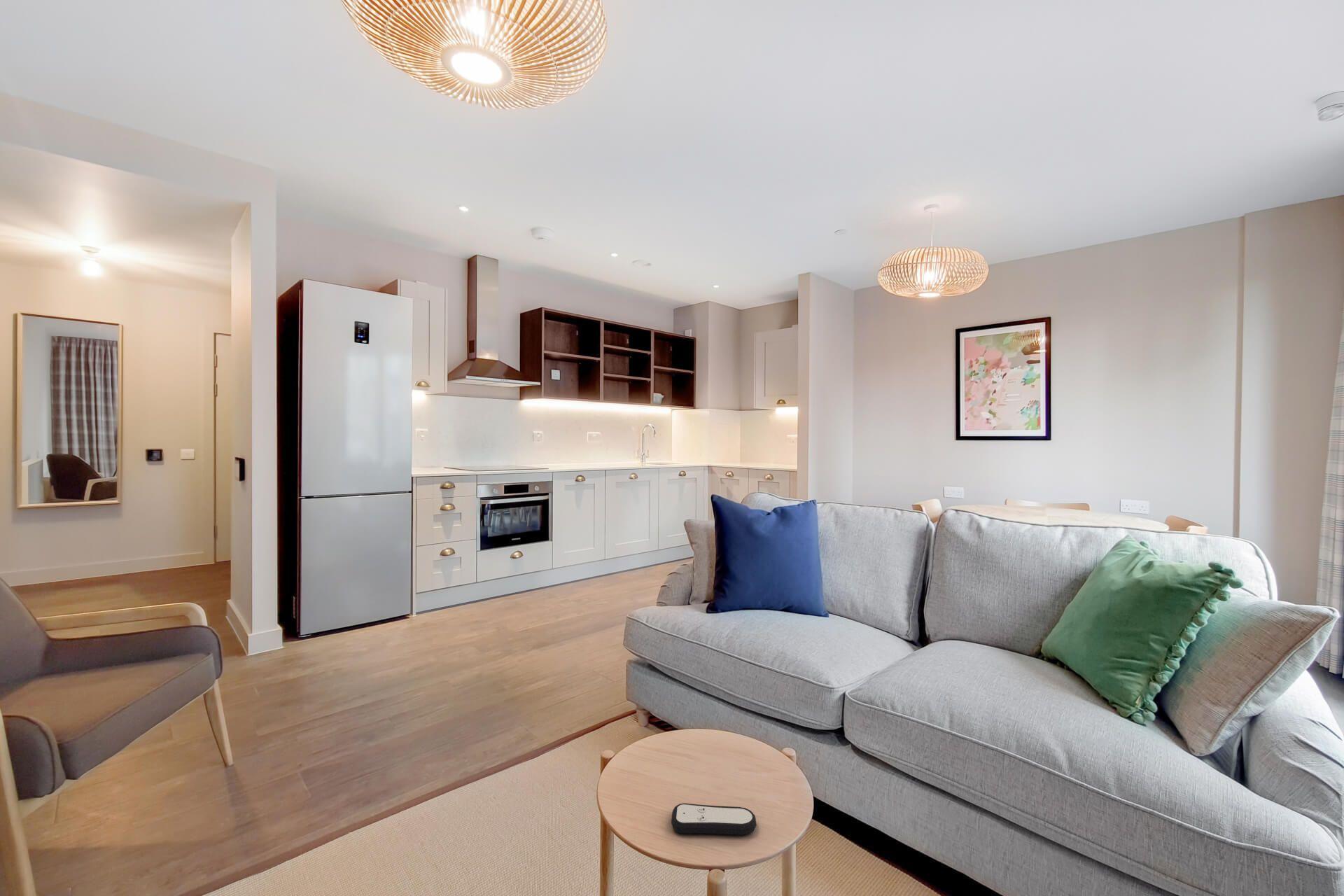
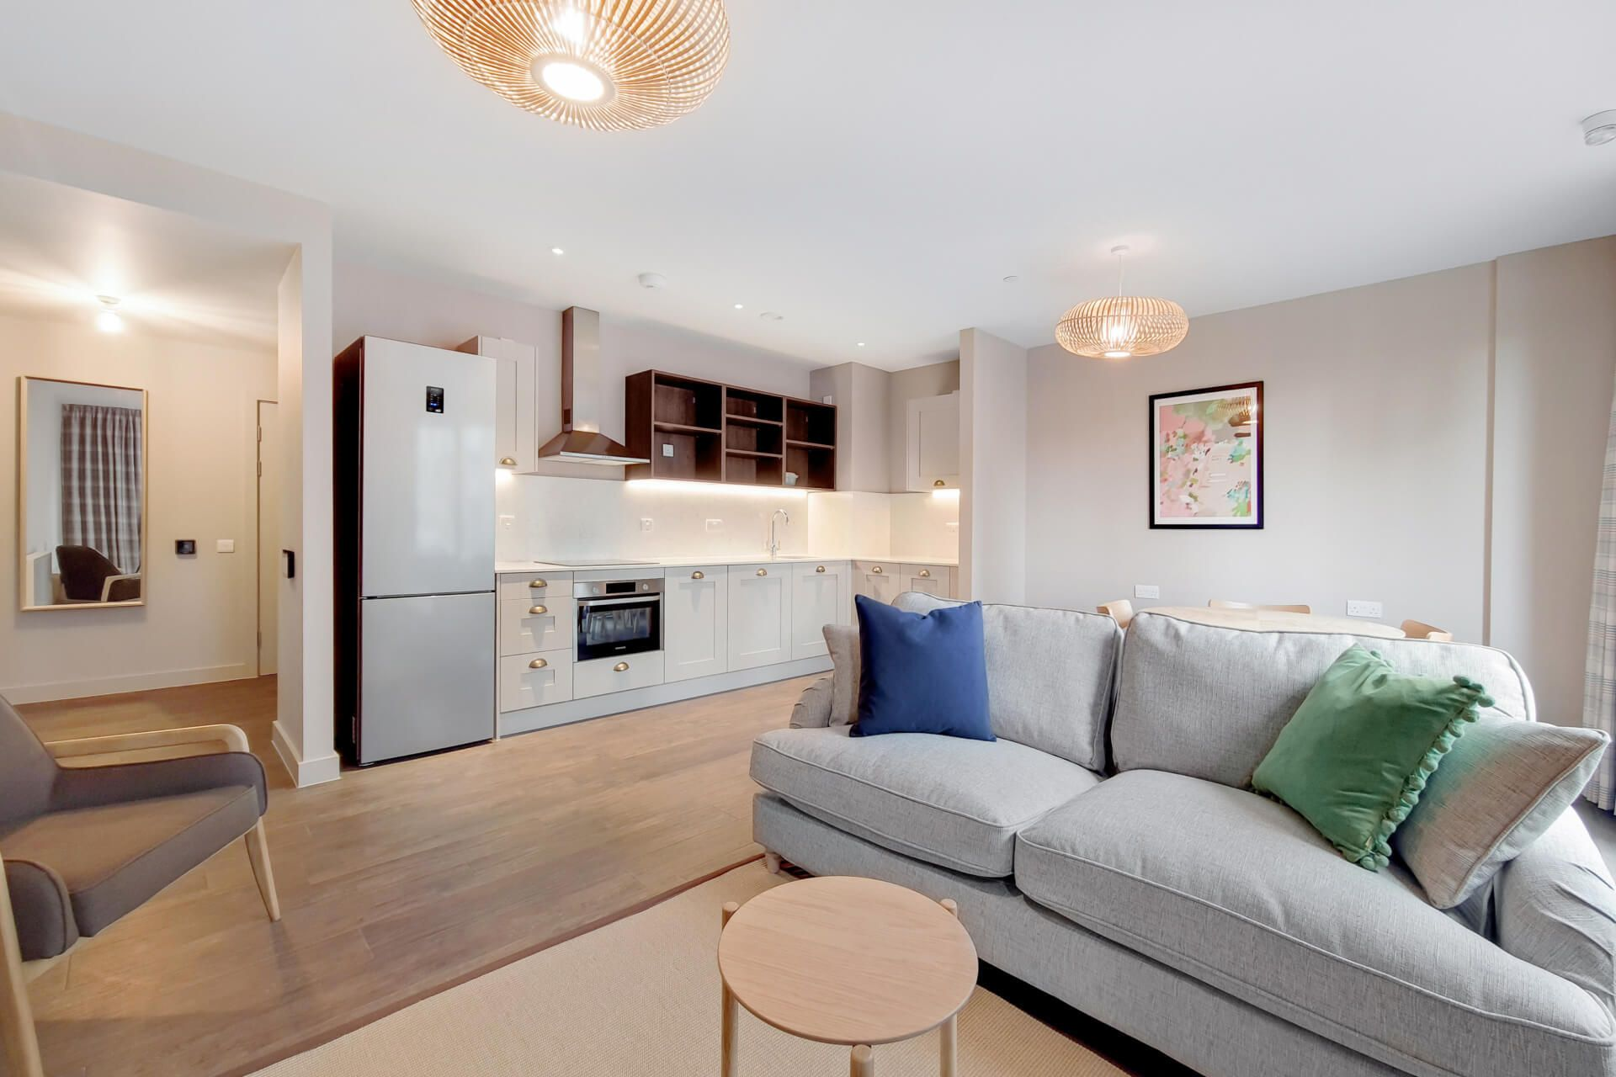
- remote control [671,803,757,836]
